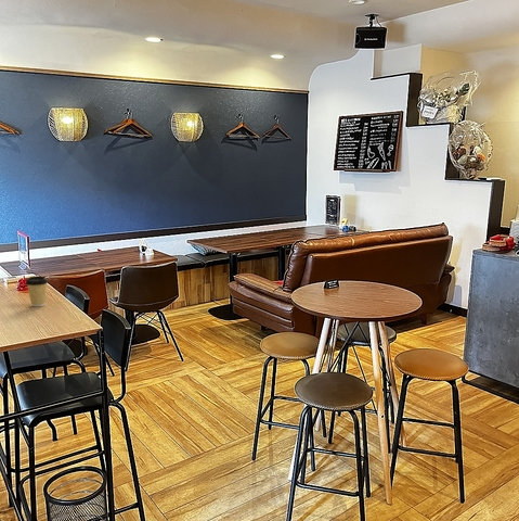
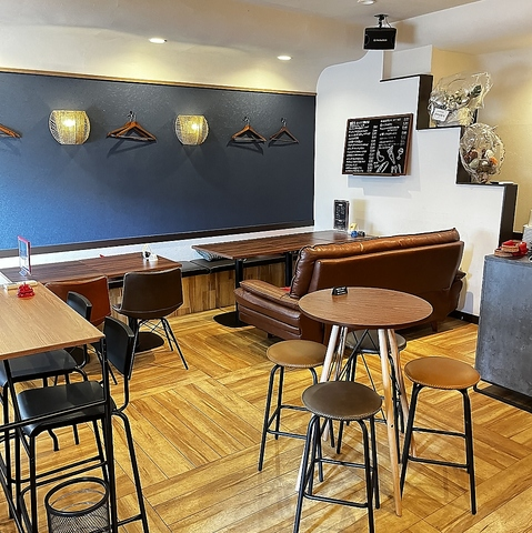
- coffee cup [25,276,49,307]
